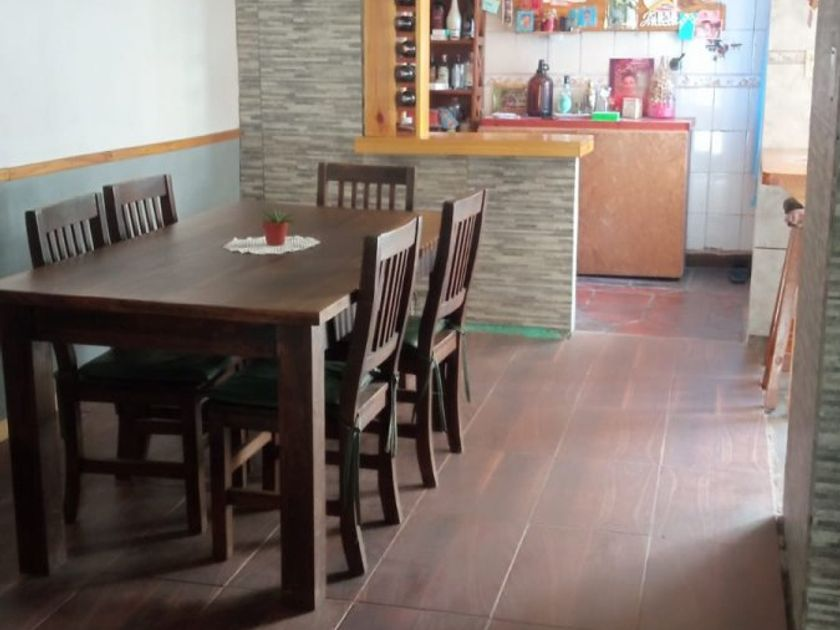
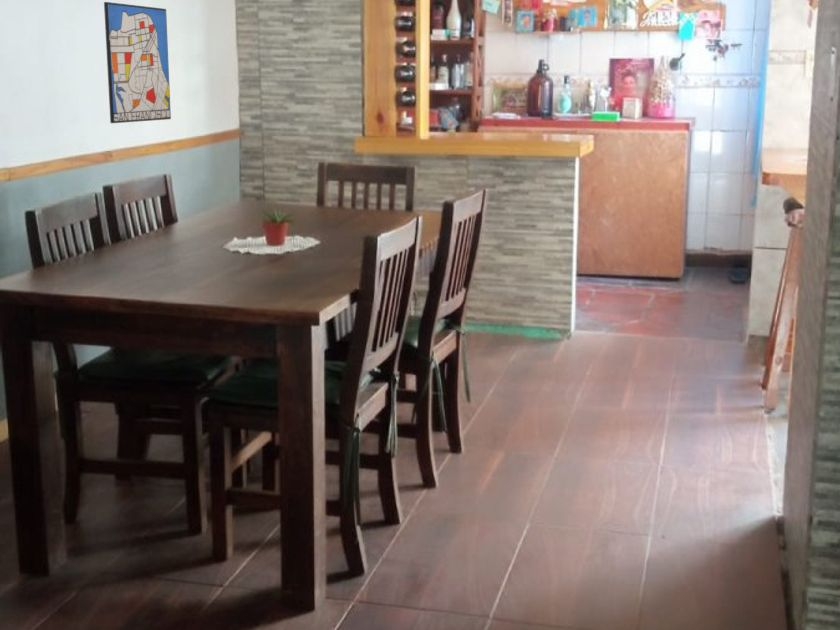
+ wall art [103,1,172,124]
